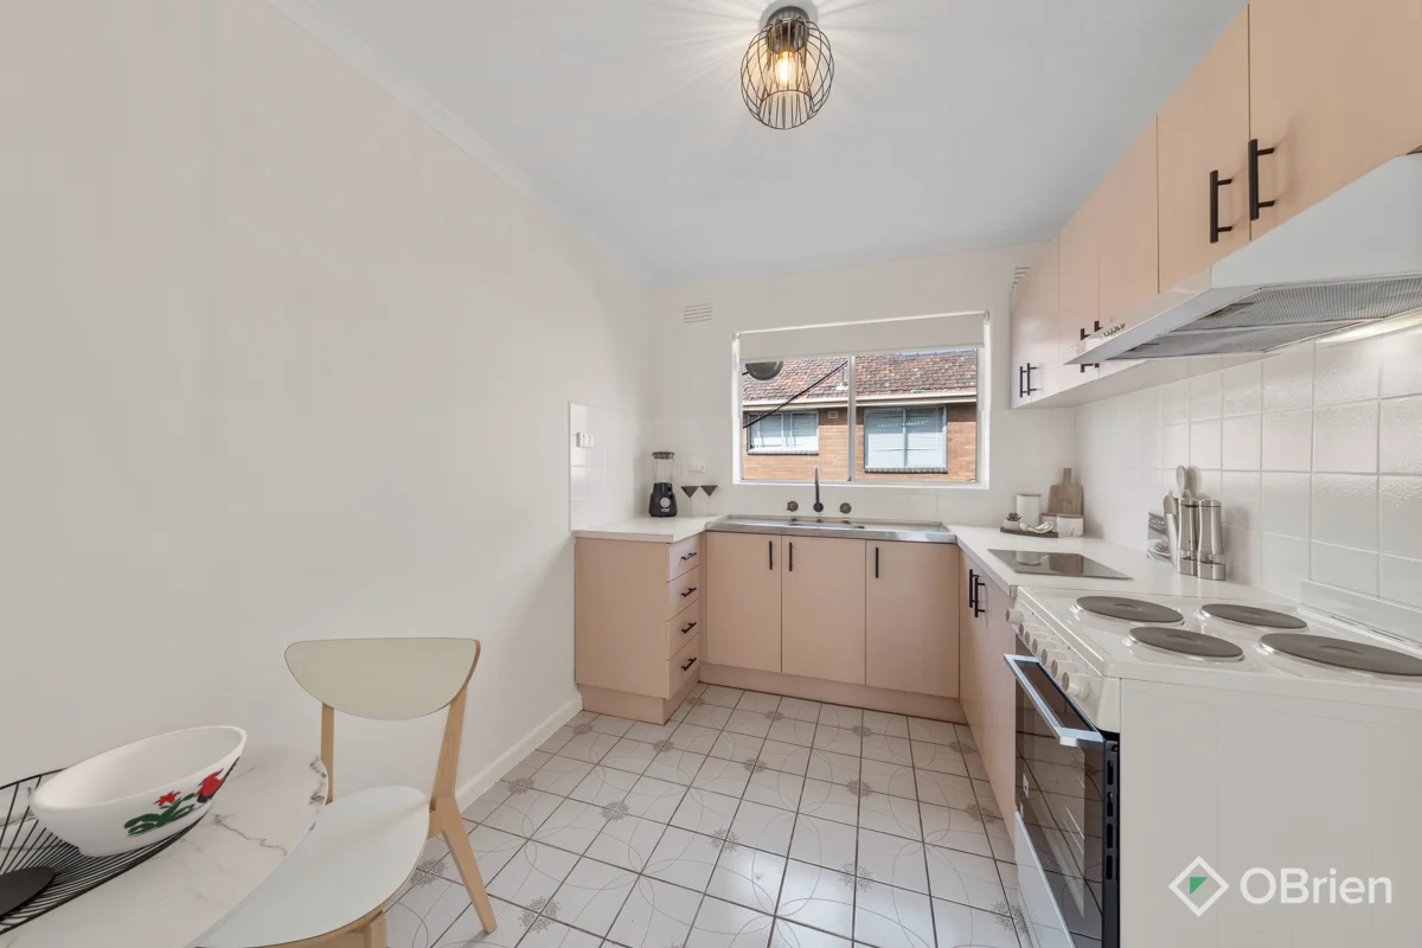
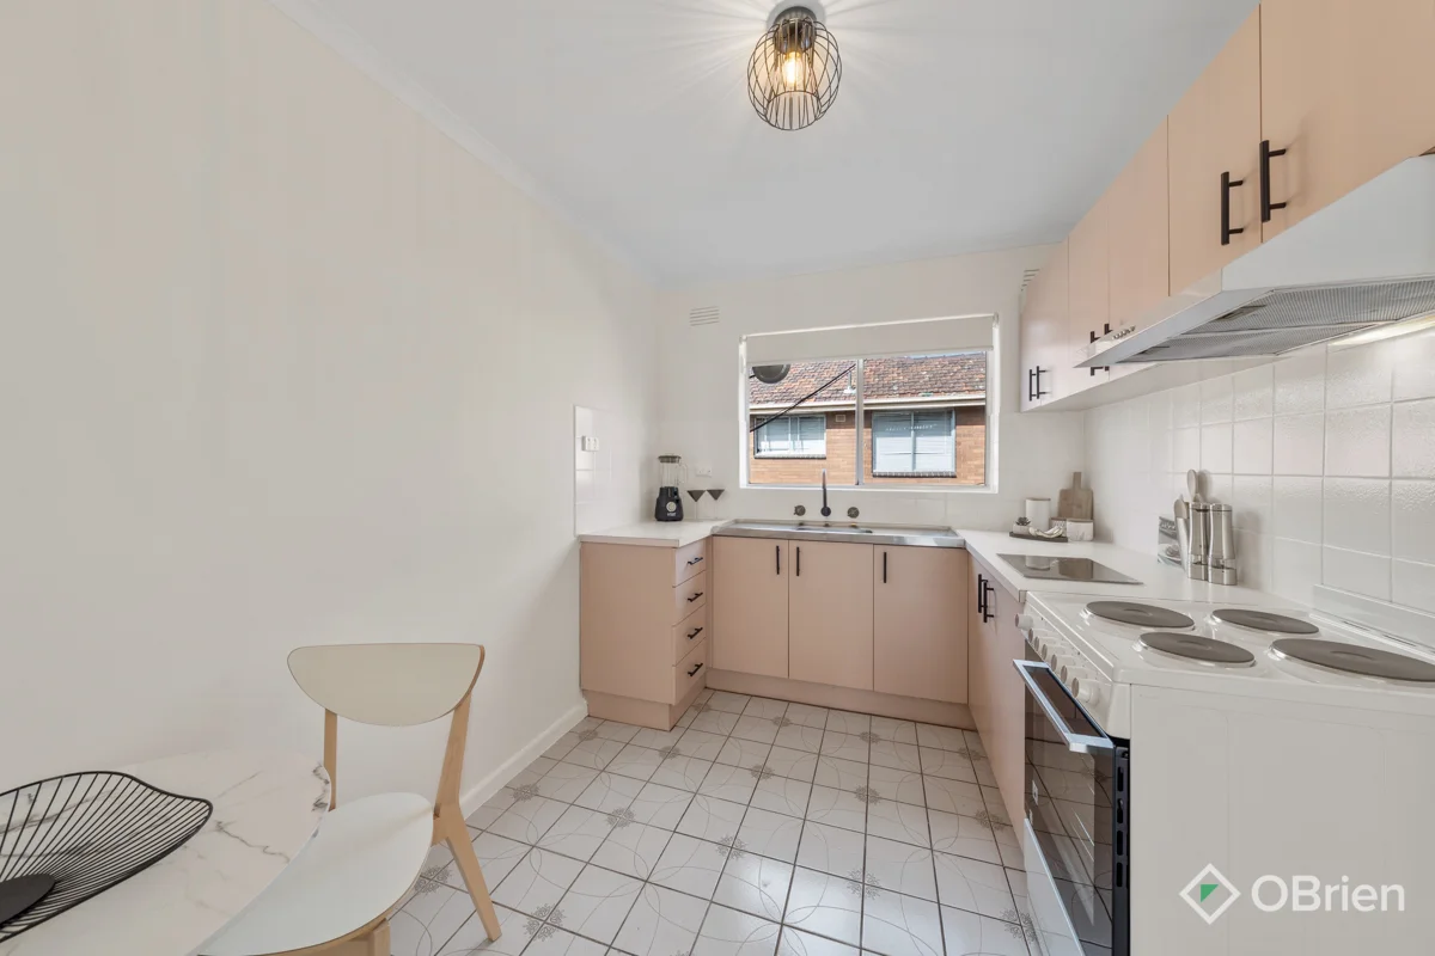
- bowl [27,724,249,858]
